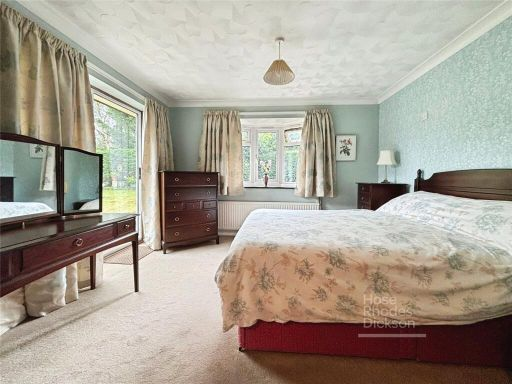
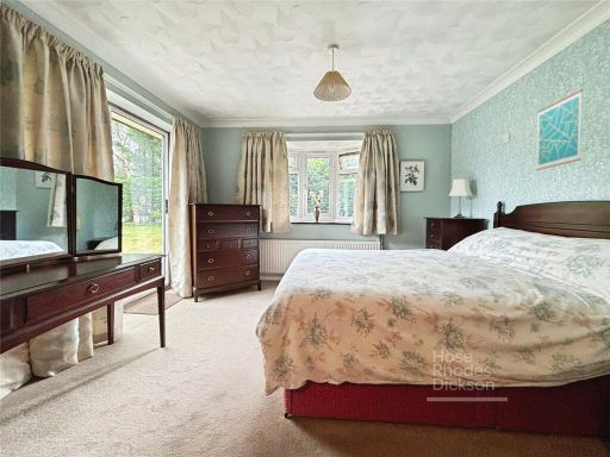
+ wall art [535,88,584,171]
